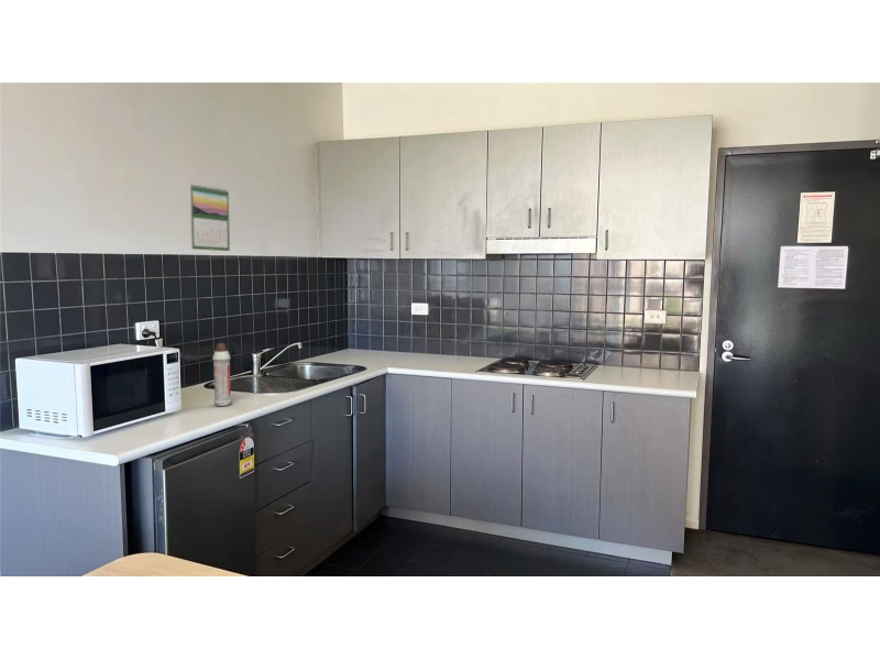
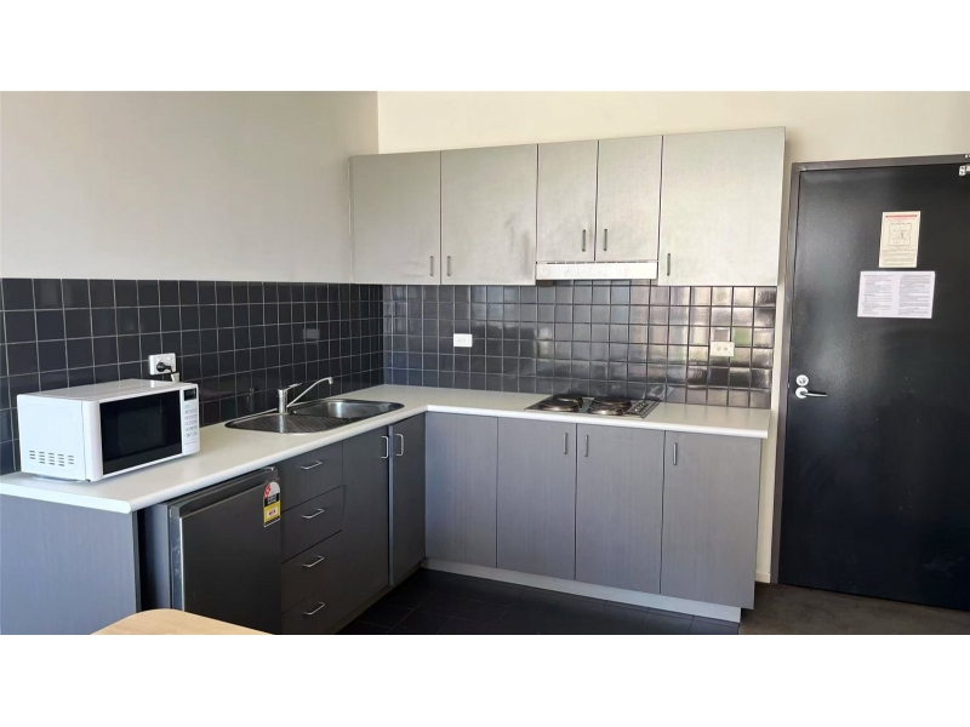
- spray bottle [211,342,232,407]
- calendar [188,183,231,252]
